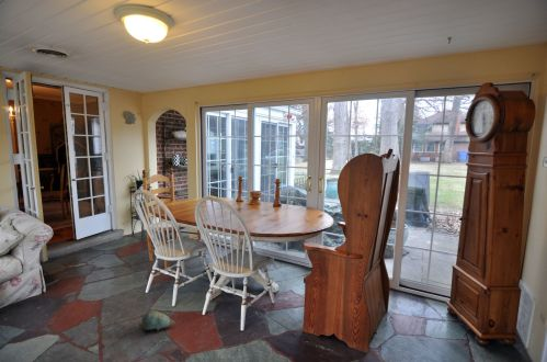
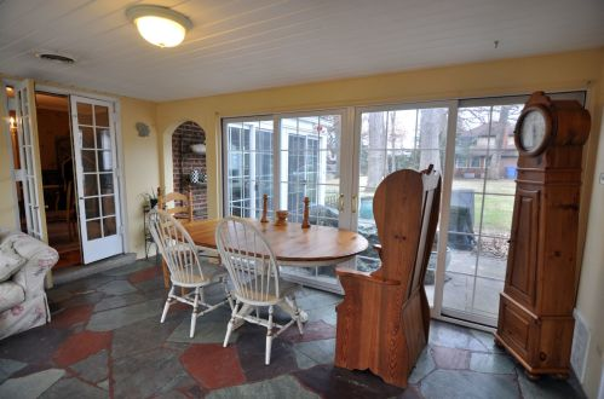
- plush toy [138,309,178,331]
